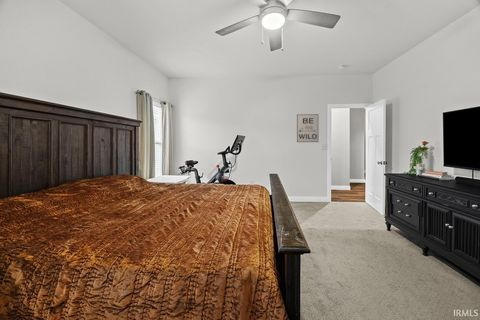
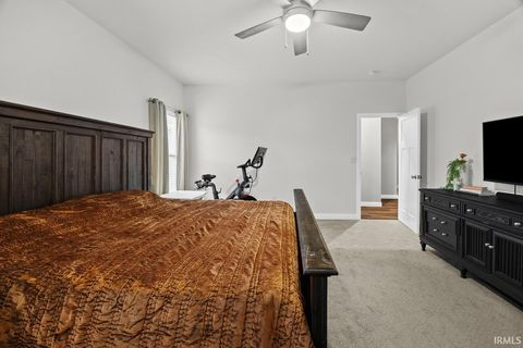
- wall art [296,113,319,143]
